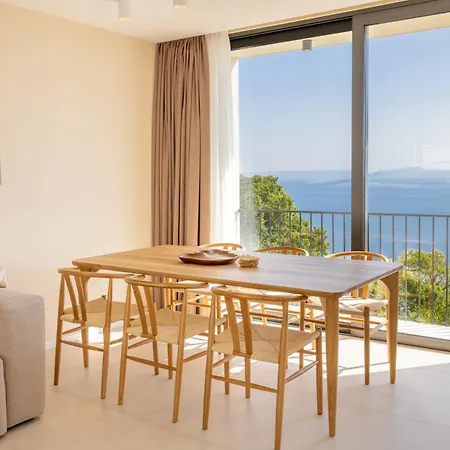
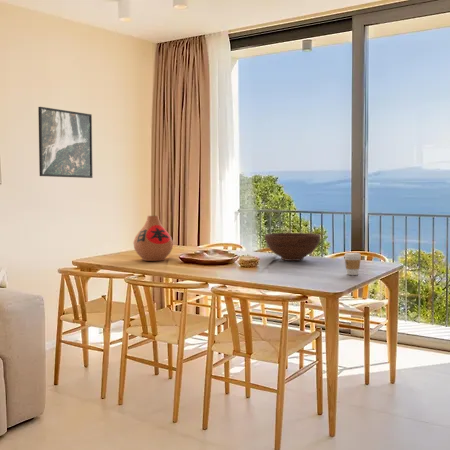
+ fruit bowl [264,232,322,262]
+ coffee cup [343,252,362,276]
+ vase [132,215,174,262]
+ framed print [37,106,94,179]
